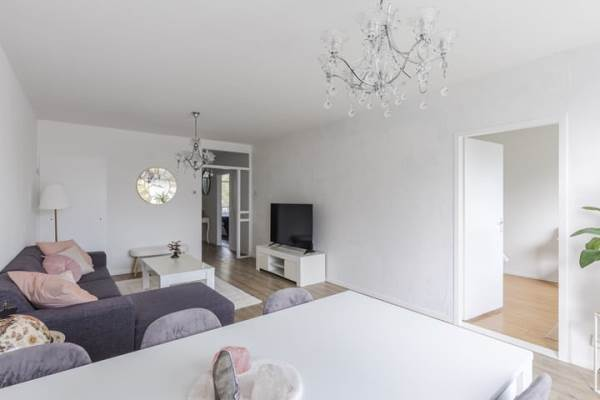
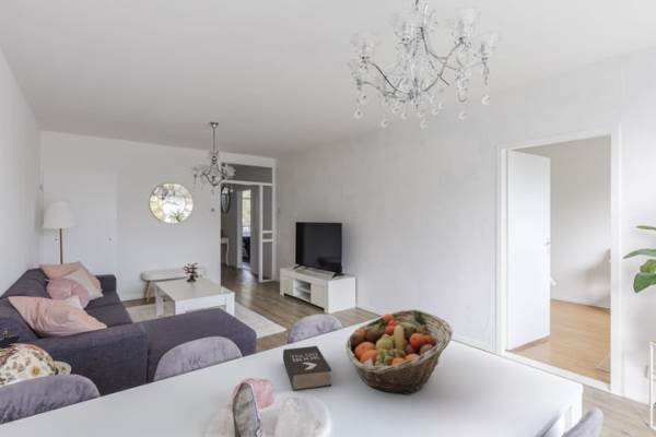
+ fruit basket [344,308,454,395]
+ book [282,345,332,392]
